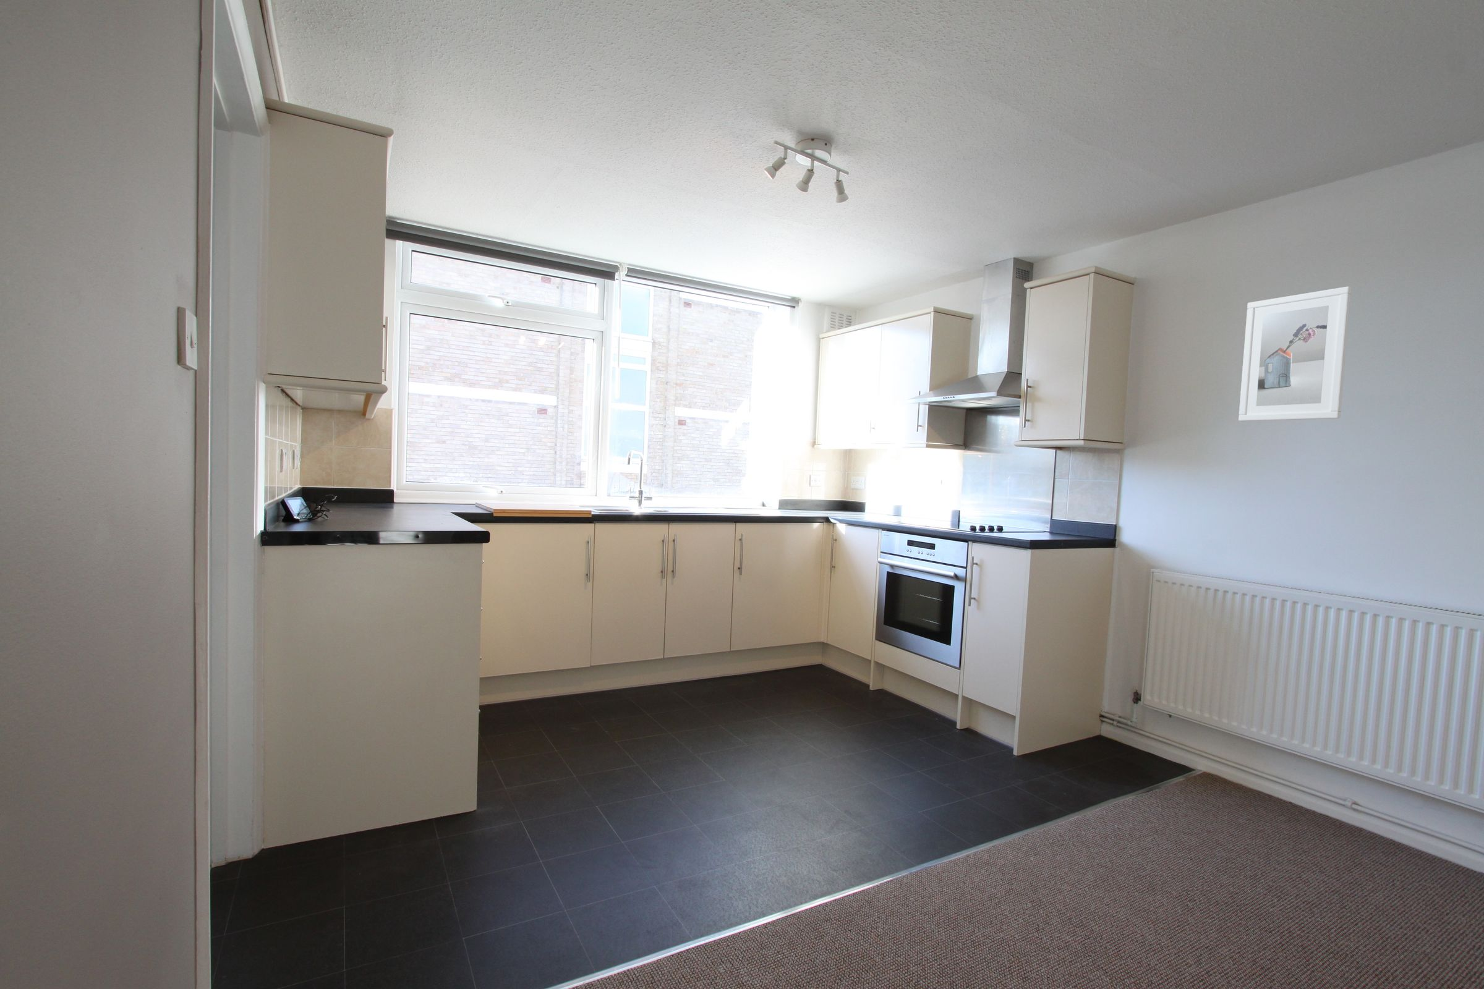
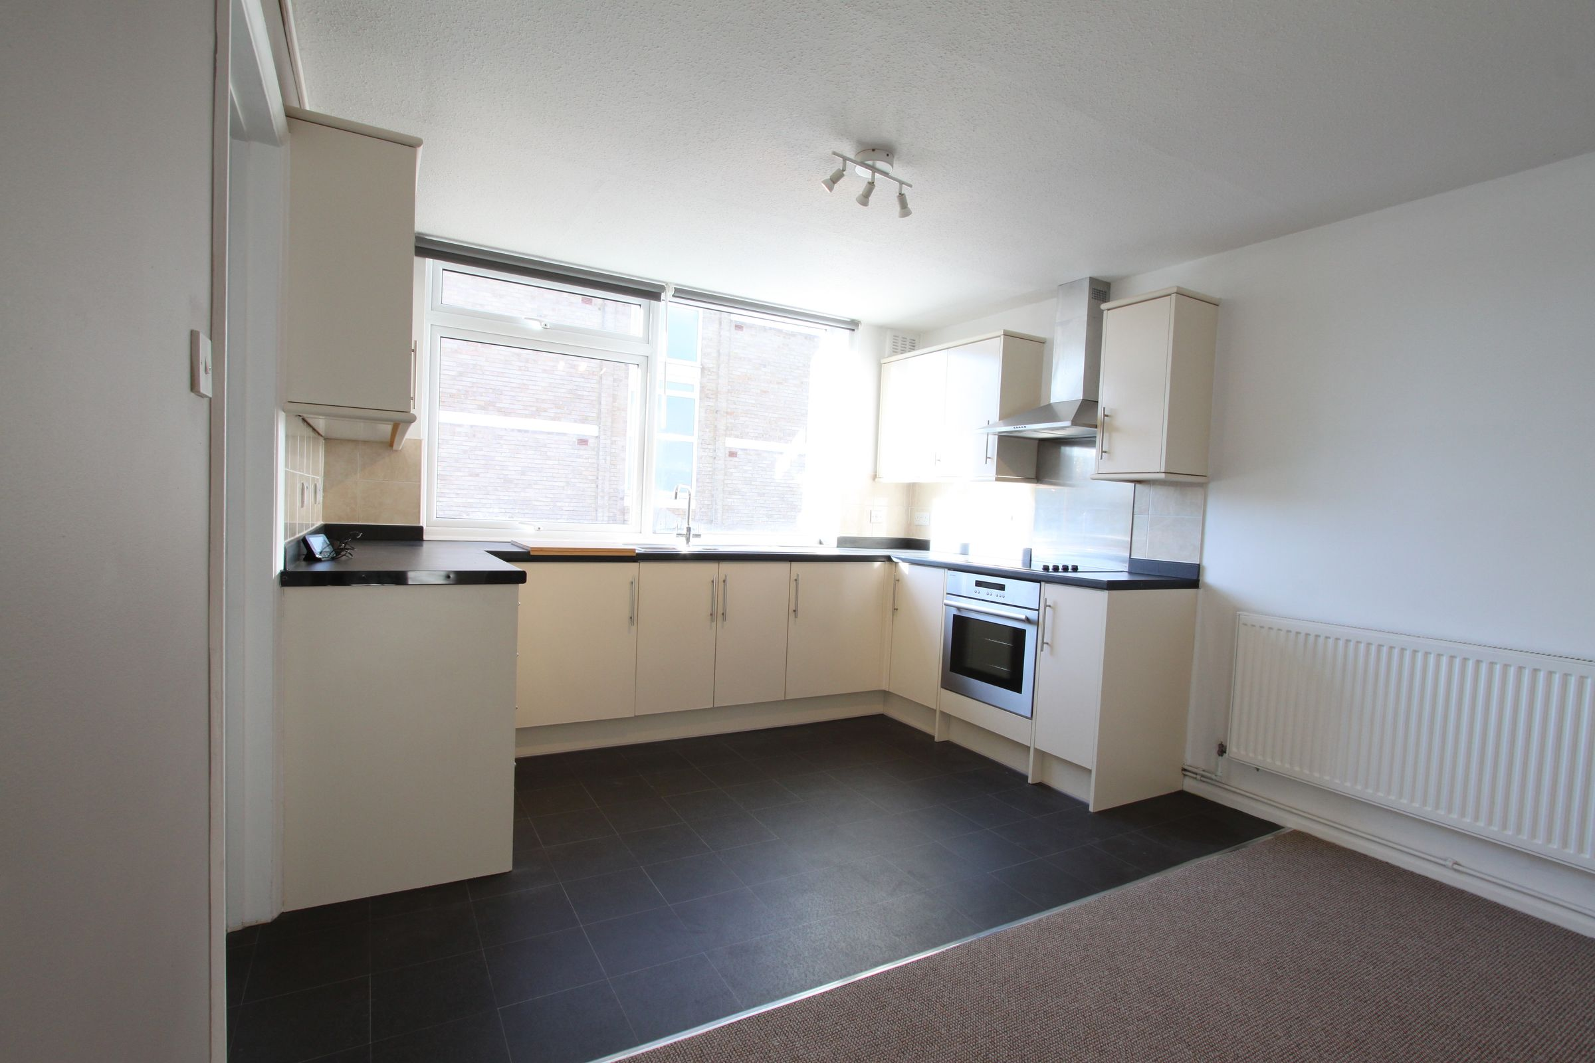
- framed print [1238,286,1352,422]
